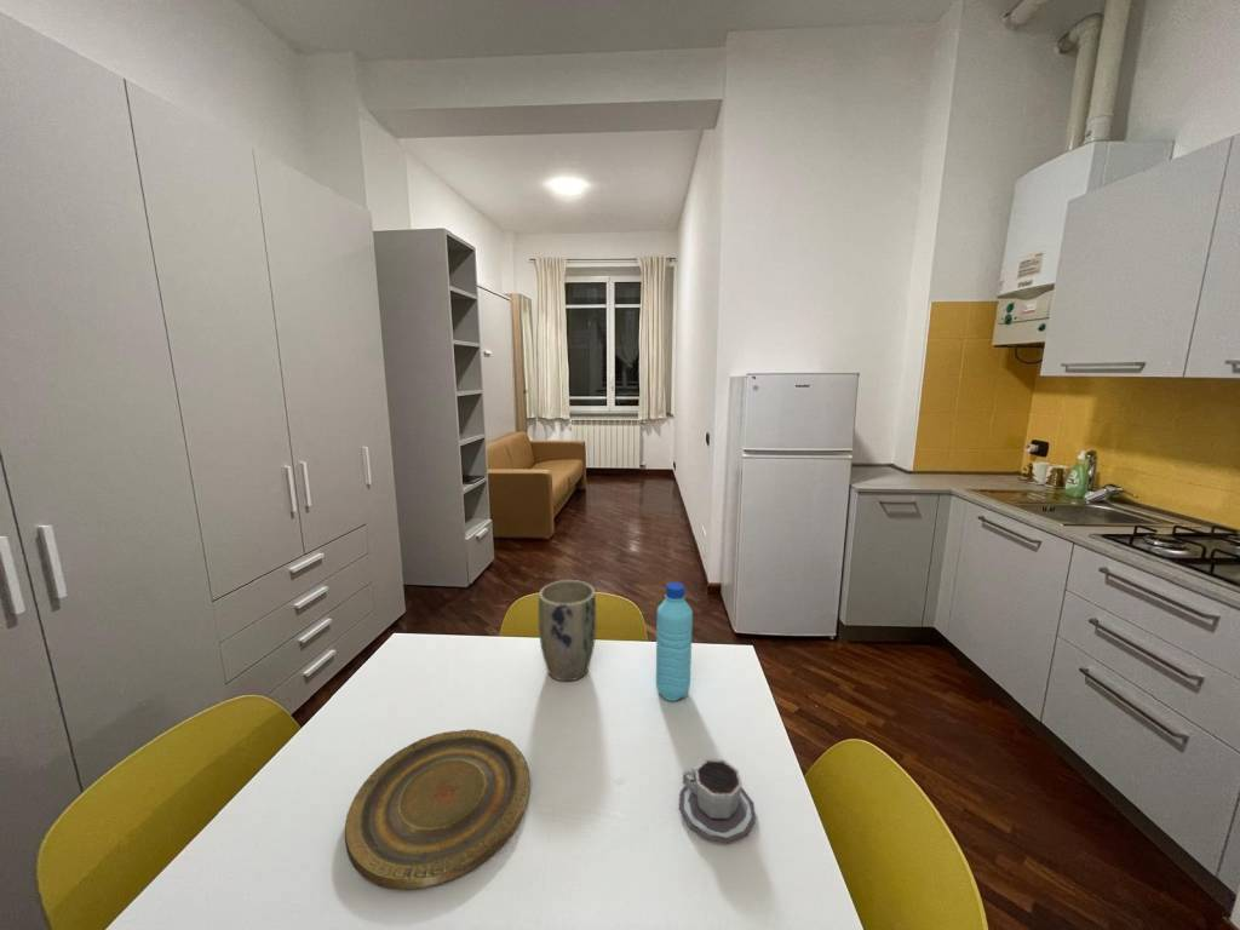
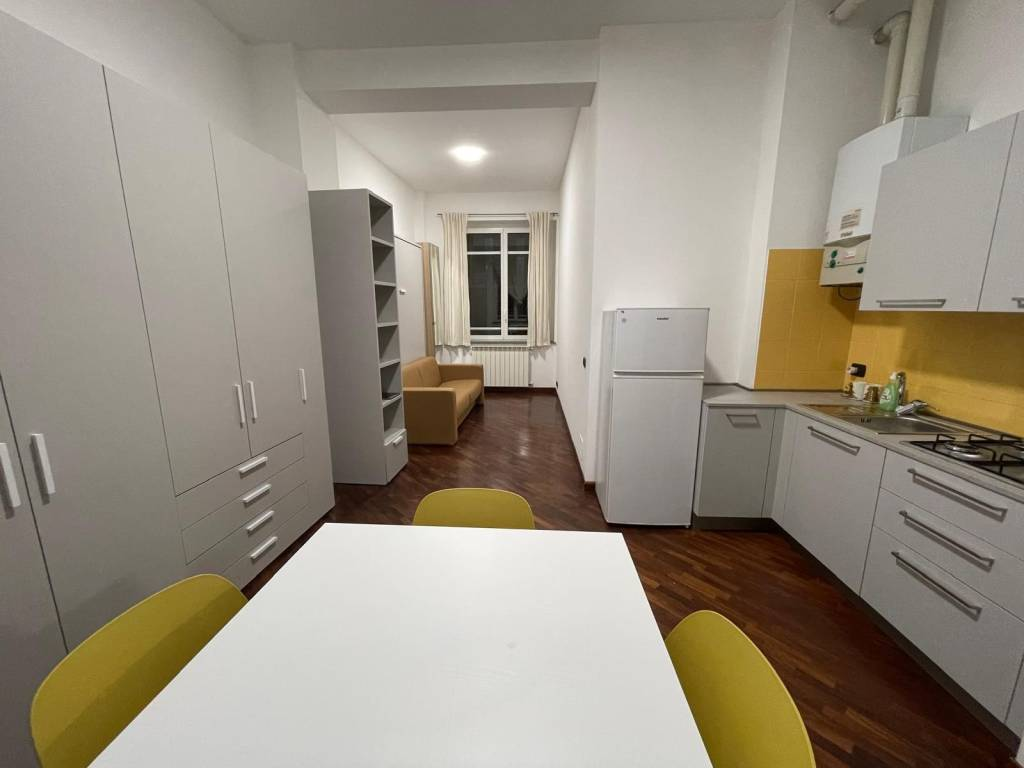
- plate [344,729,532,890]
- plant pot [538,579,597,682]
- cup [678,758,757,844]
- water bottle [655,581,694,702]
